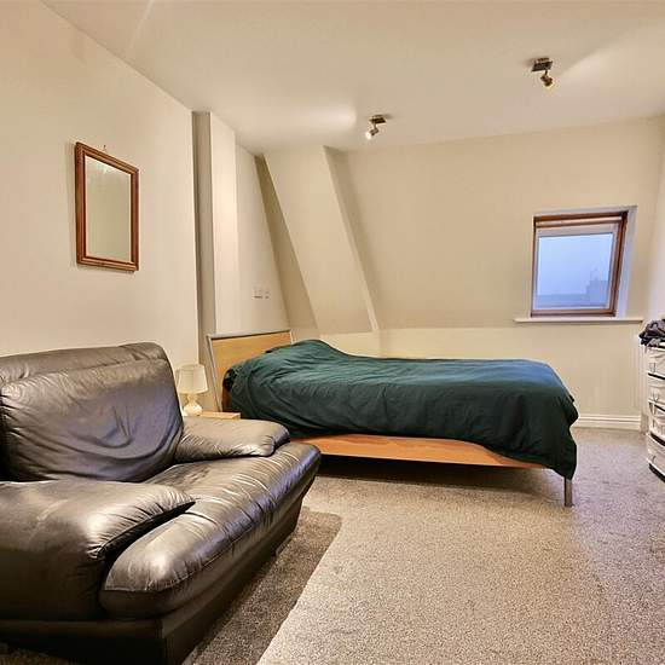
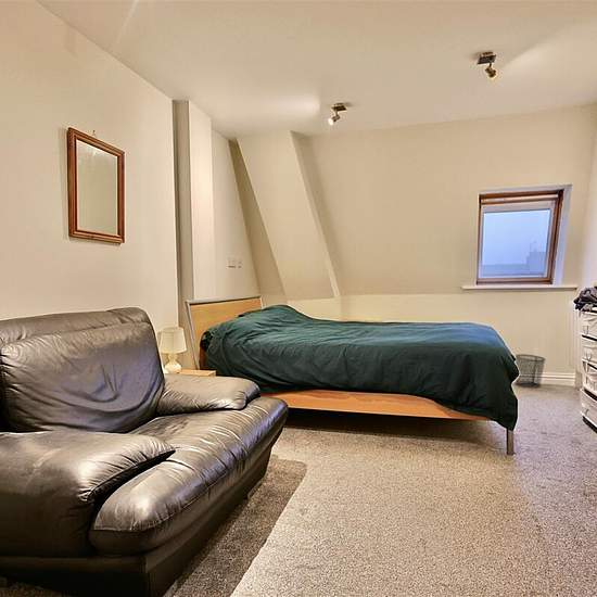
+ waste bin [515,353,547,390]
